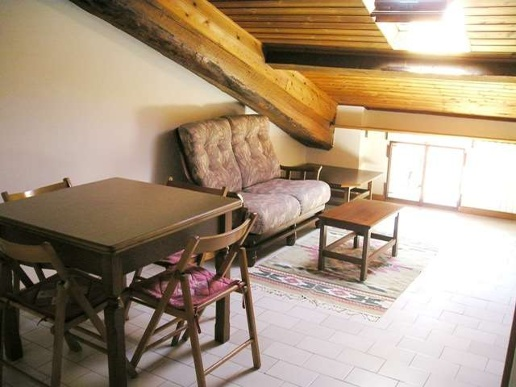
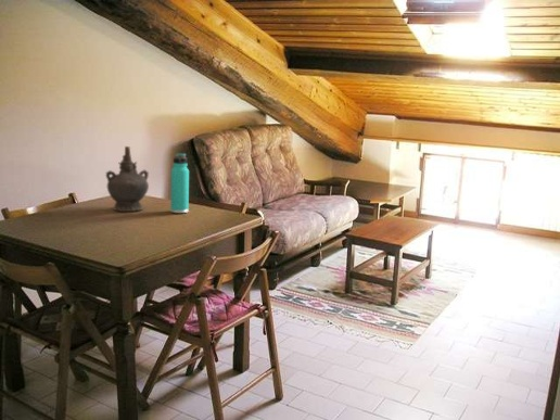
+ thermos bottle [169,152,190,214]
+ ceremonial vessel [104,145,150,213]
